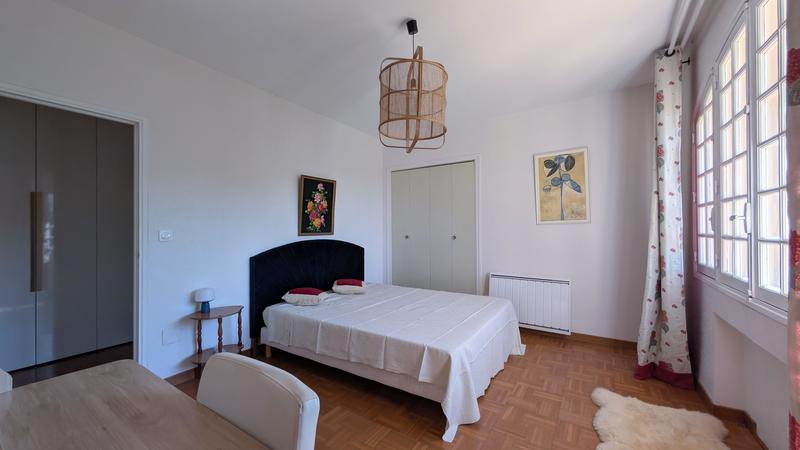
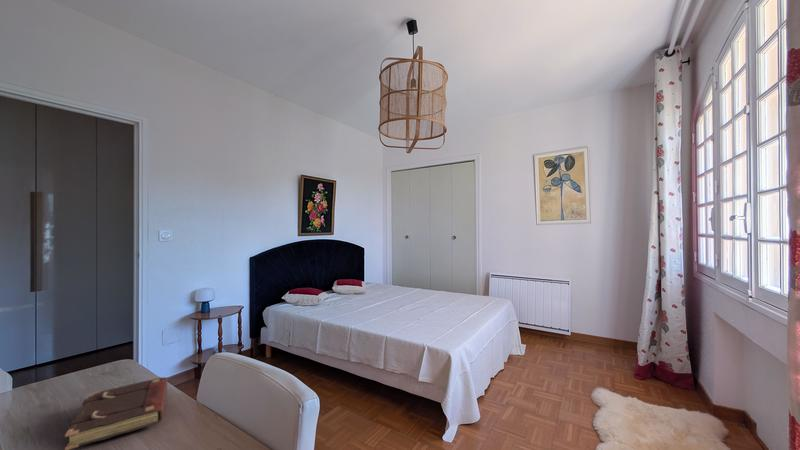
+ book [64,376,168,450]
